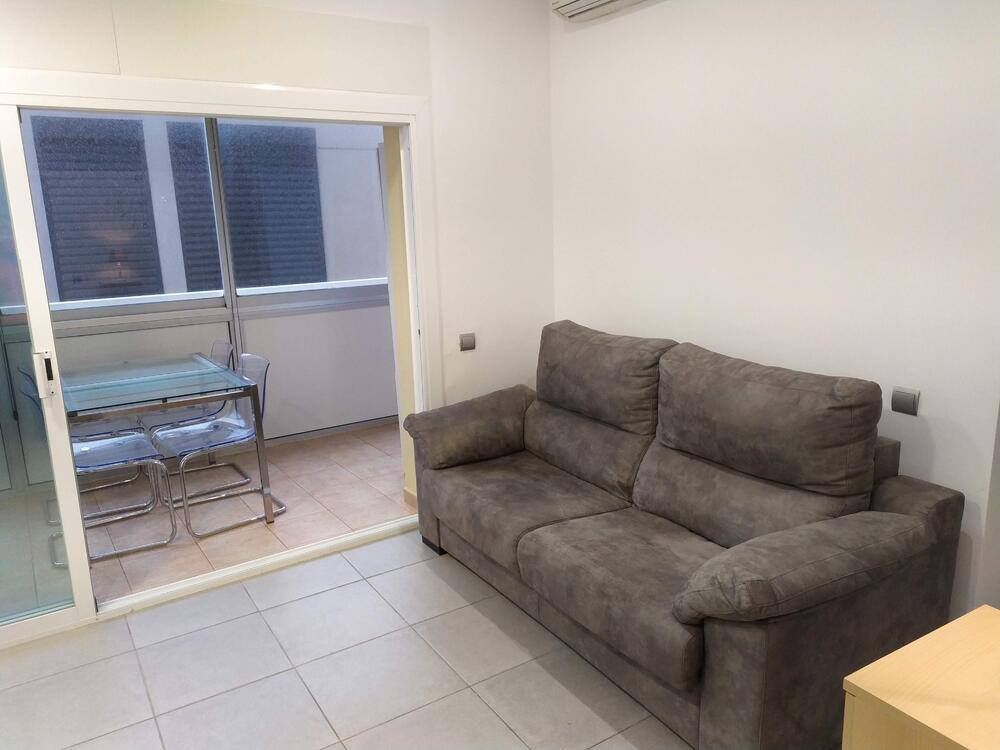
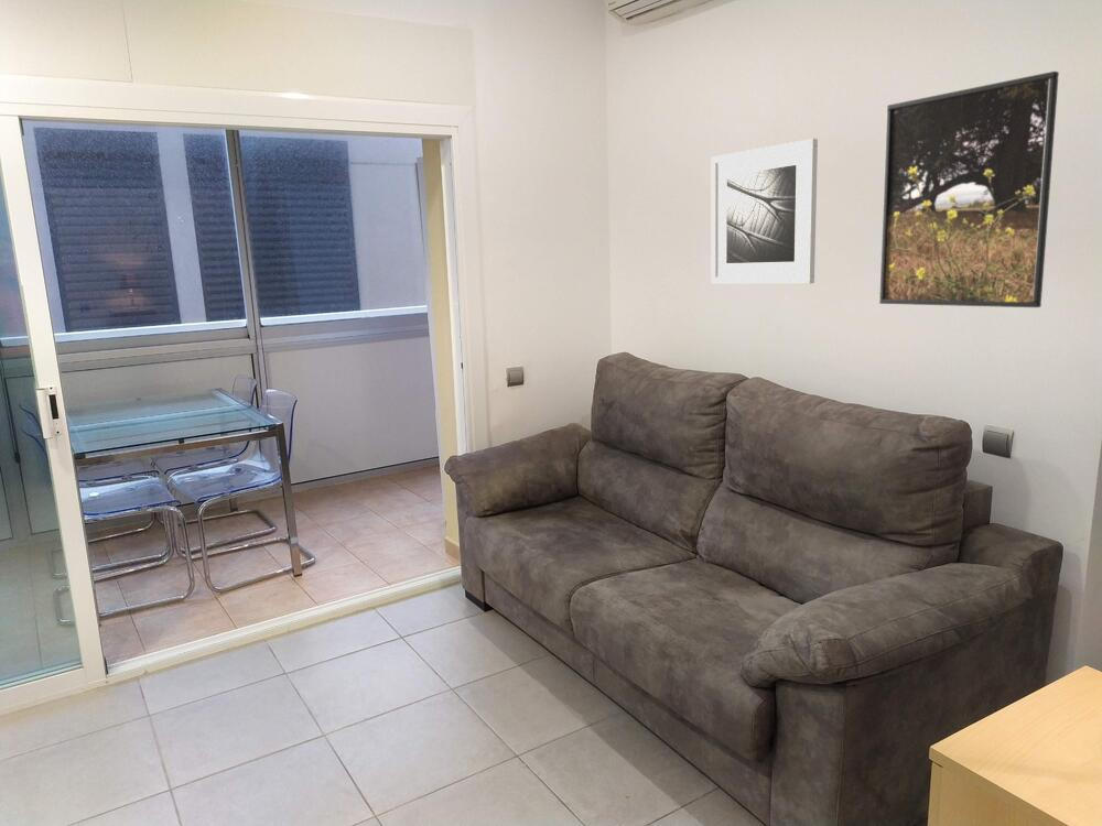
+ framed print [711,138,819,284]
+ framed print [878,70,1060,308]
